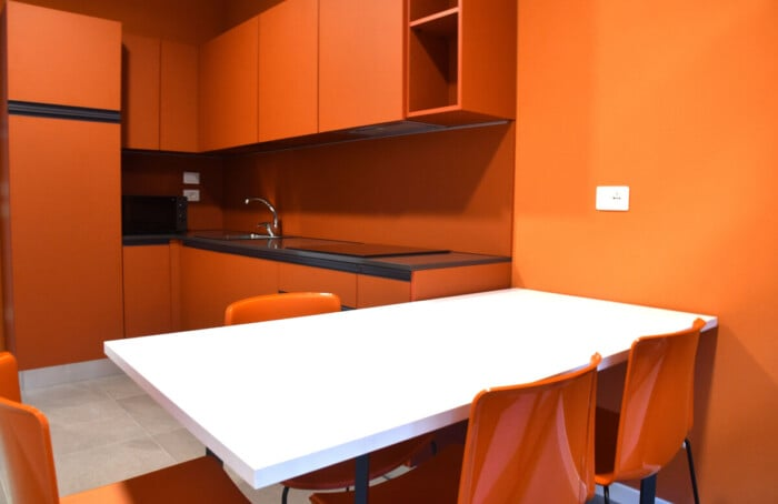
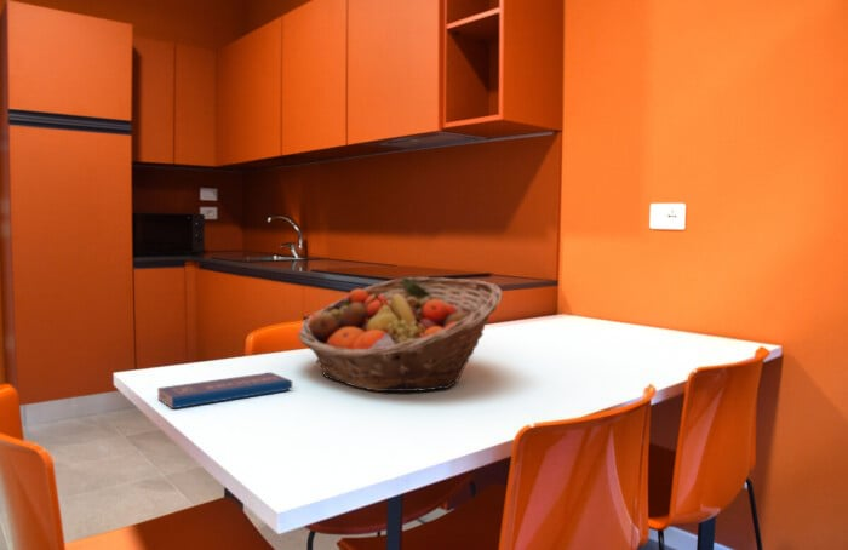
+ fruit basket [297,276,504,393]
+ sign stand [156,371,293,409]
